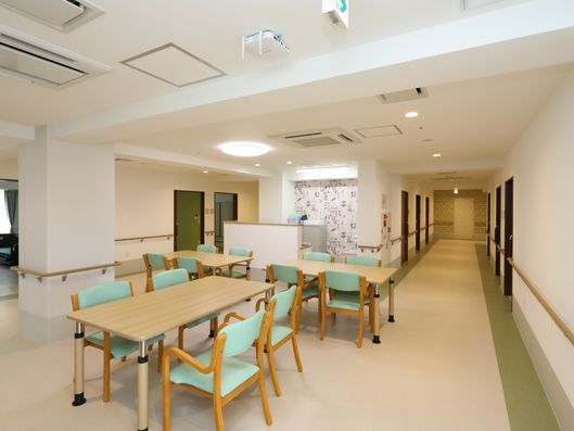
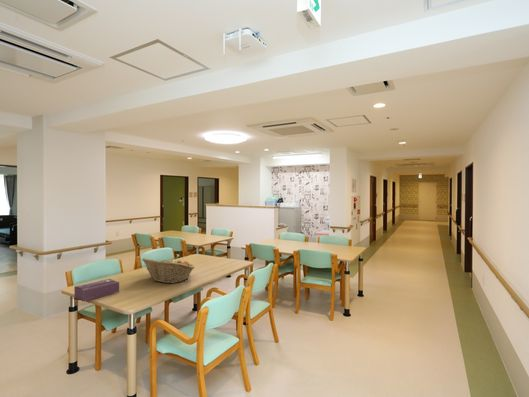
+ tissue box [73,277,120,302]
+ fruit basket [141,257,196,284]
